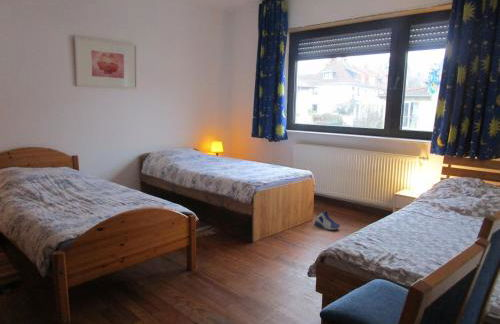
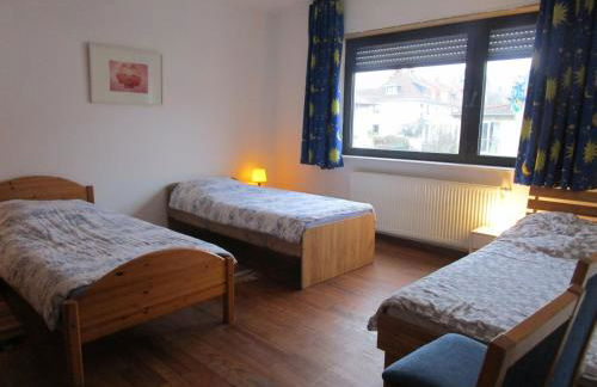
- sneaker [313,210,341,231]
